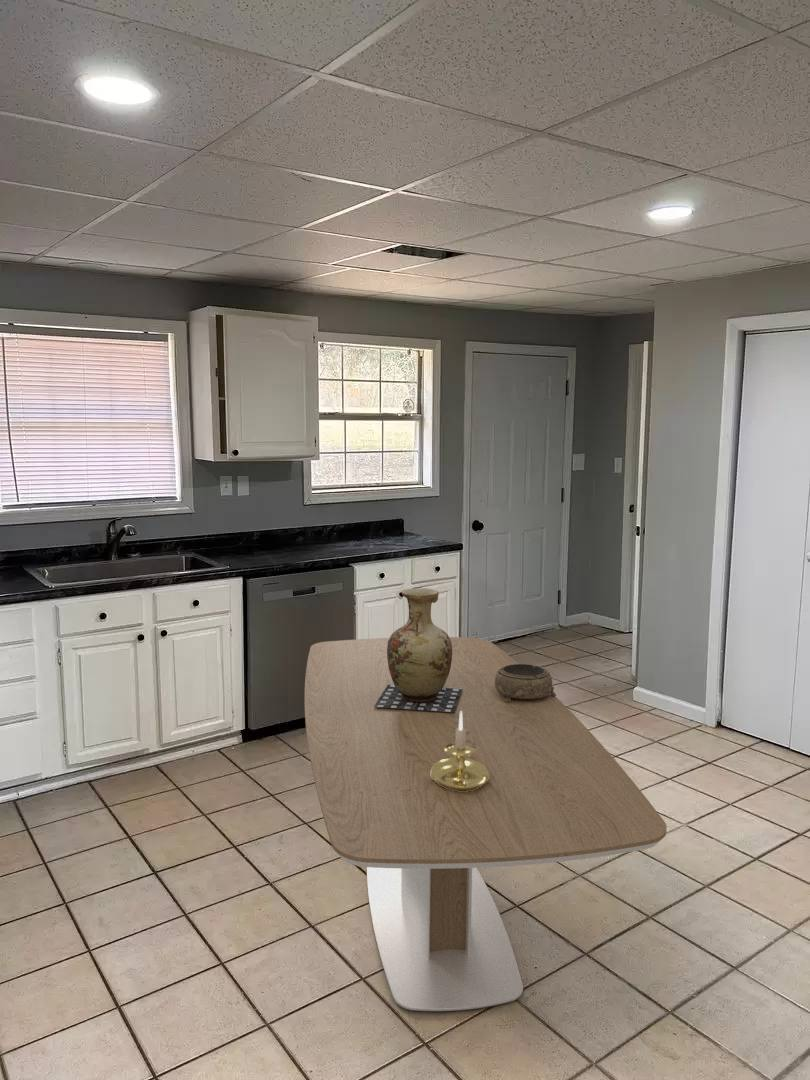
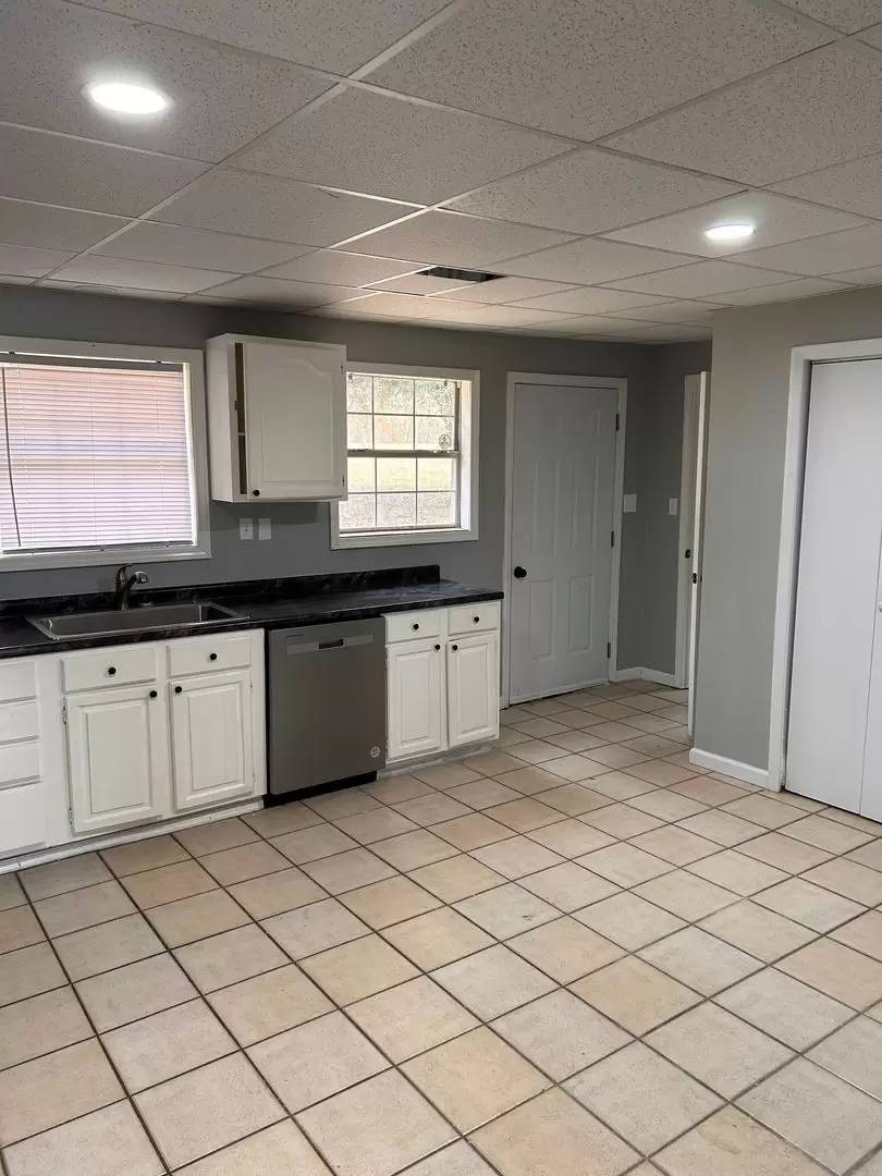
- vase [374,587,463,712]
- dining table [304,636,668,1012]
- candle holder [431,711,489,792]
- decorative bowl [495,663,557,702]
